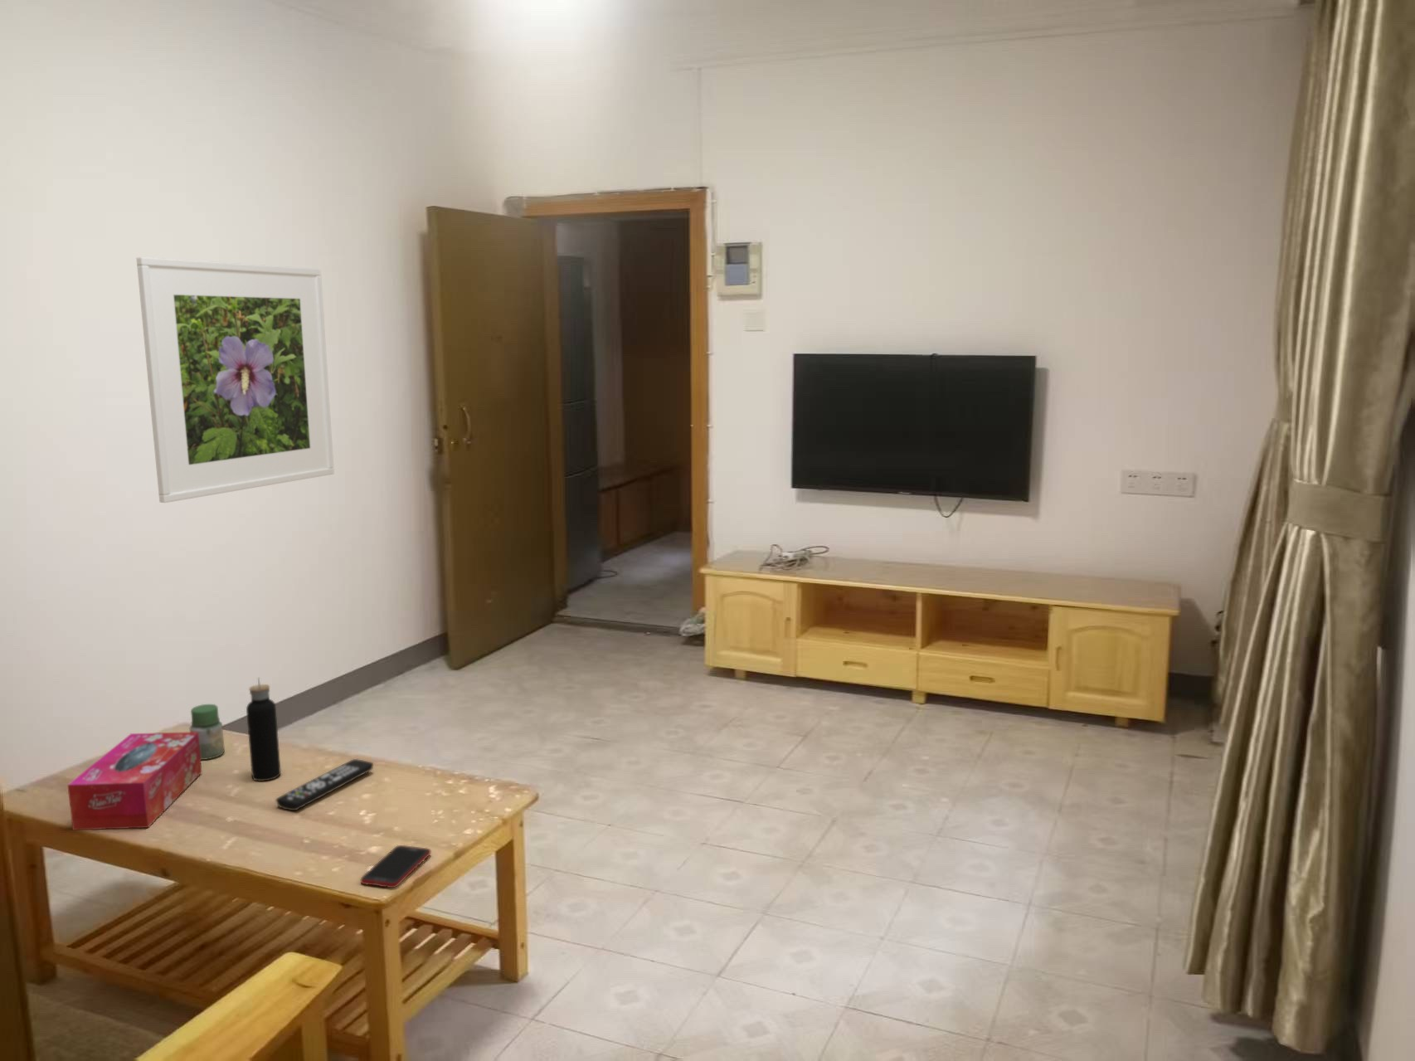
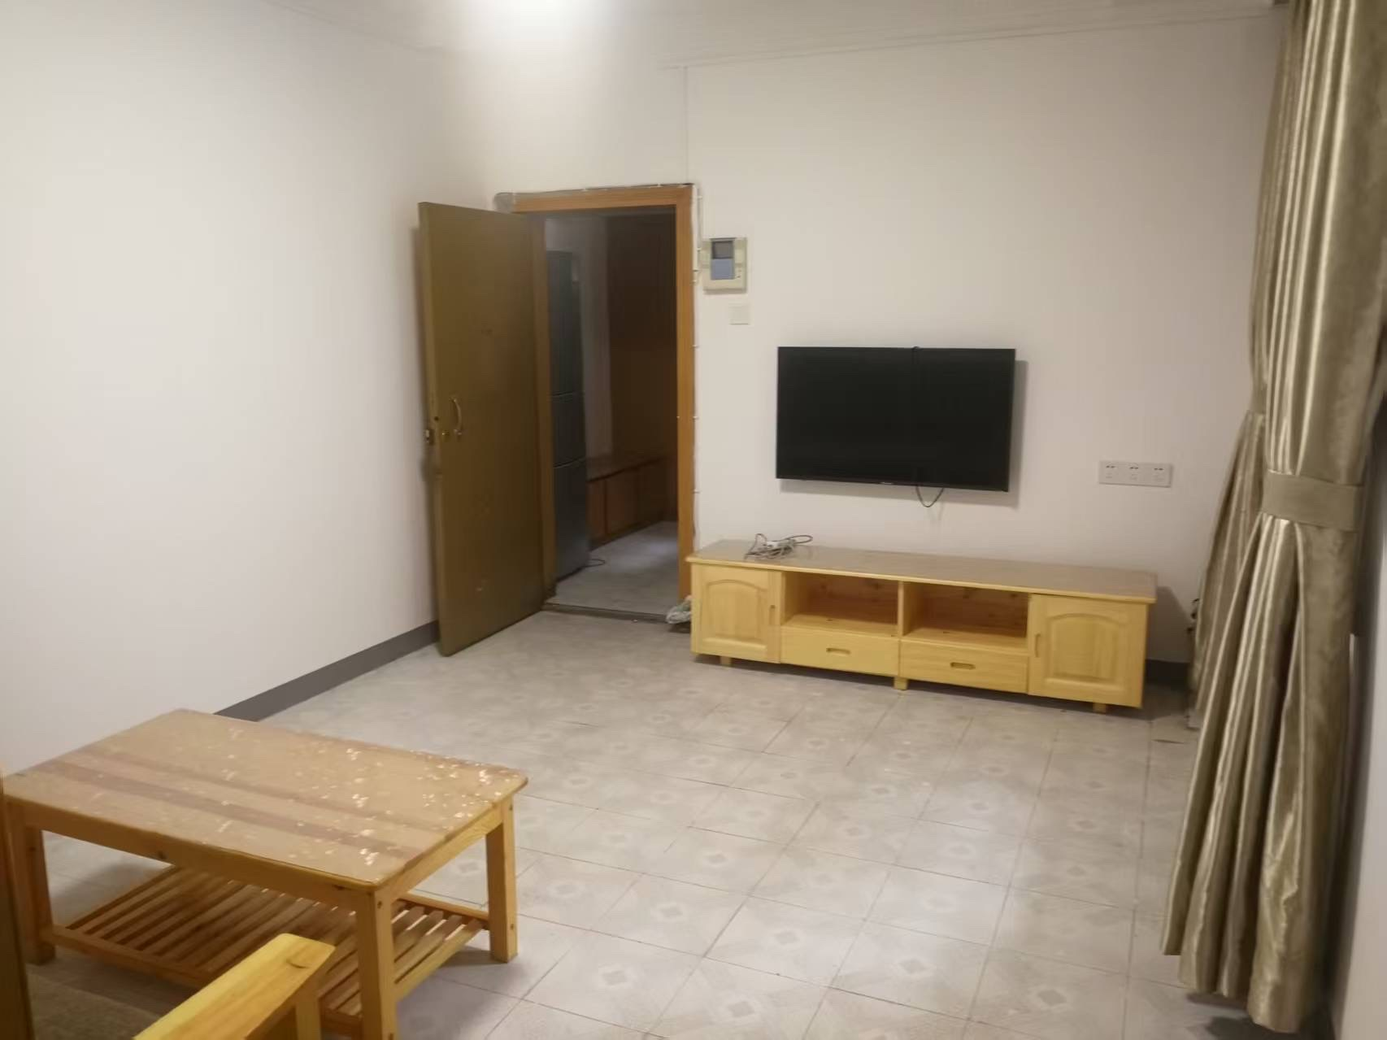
- water bottle [245,676,282,782]
- remote control [274,758,374,811]
- jar [189,703,225,761]
- cell phone [360,845,431,888]
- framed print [136,256,335,504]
- tissue box [67,732,203,830]
